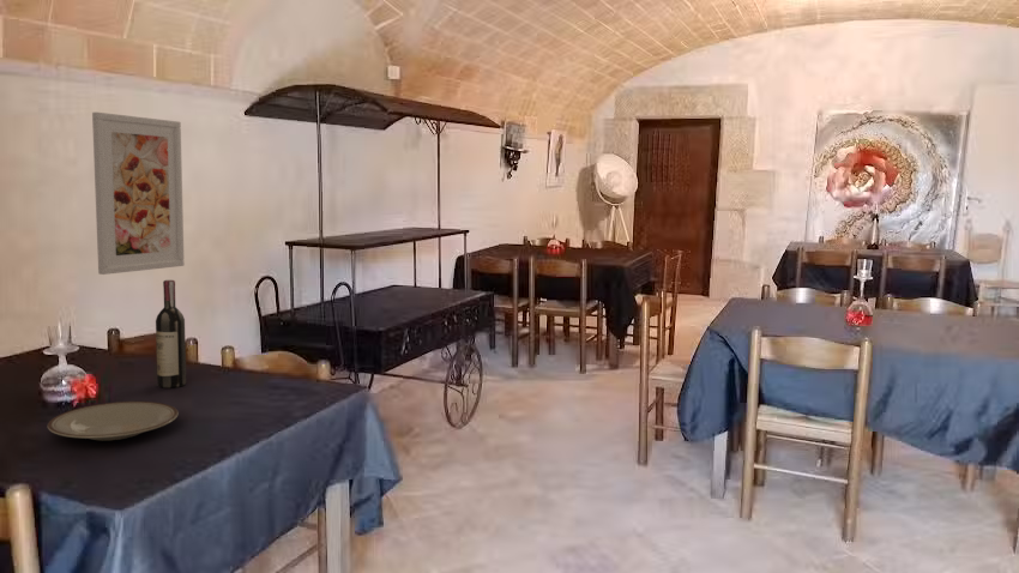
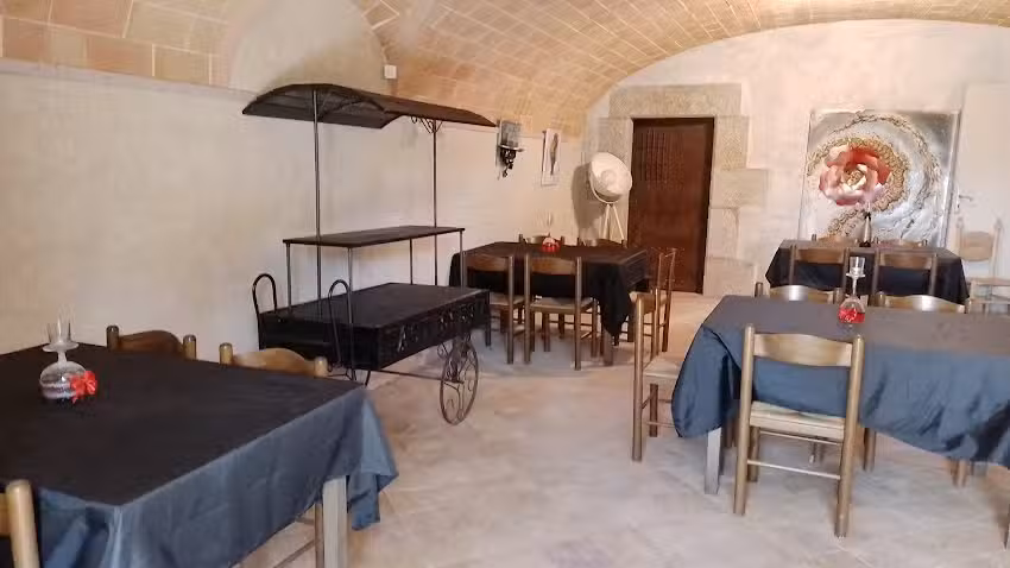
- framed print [91,111,186,276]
- wine bottle [155,278,187,390]
- plate [47,400,180,441]
